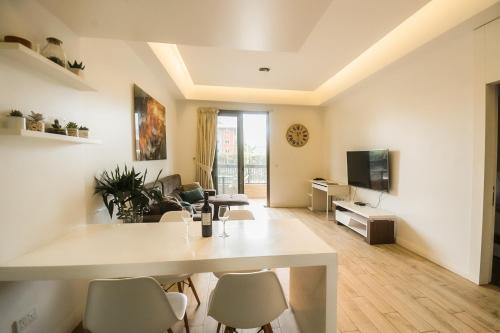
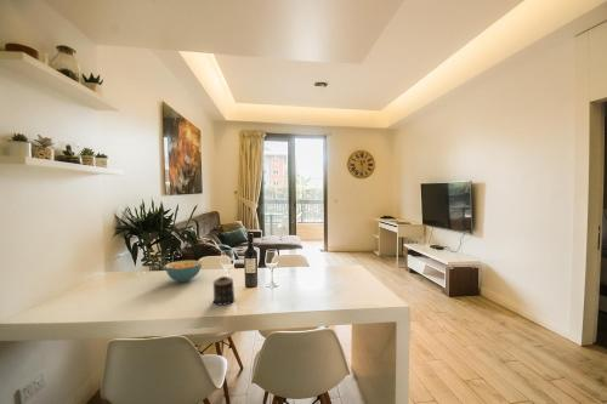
+ cereal bowl [164,260,203,283]
+ candle [211,275,237,306]
